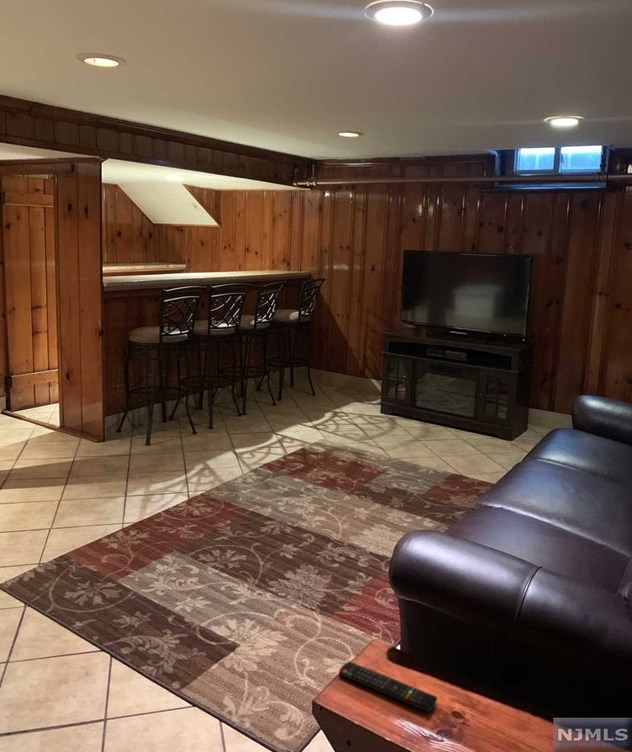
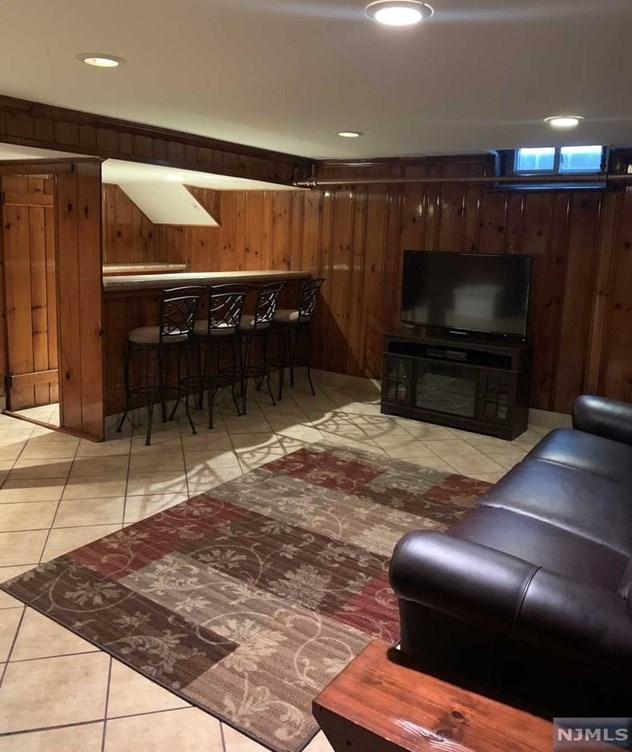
- remote control [338,660,438,713]
